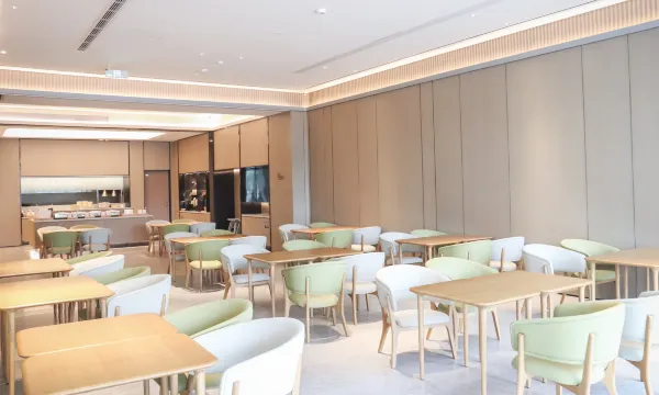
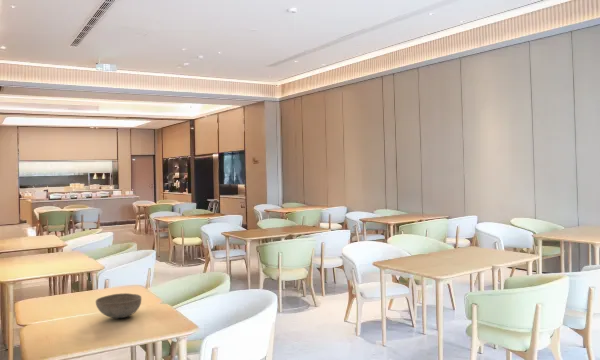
+ bowl [95,292,142,319]
